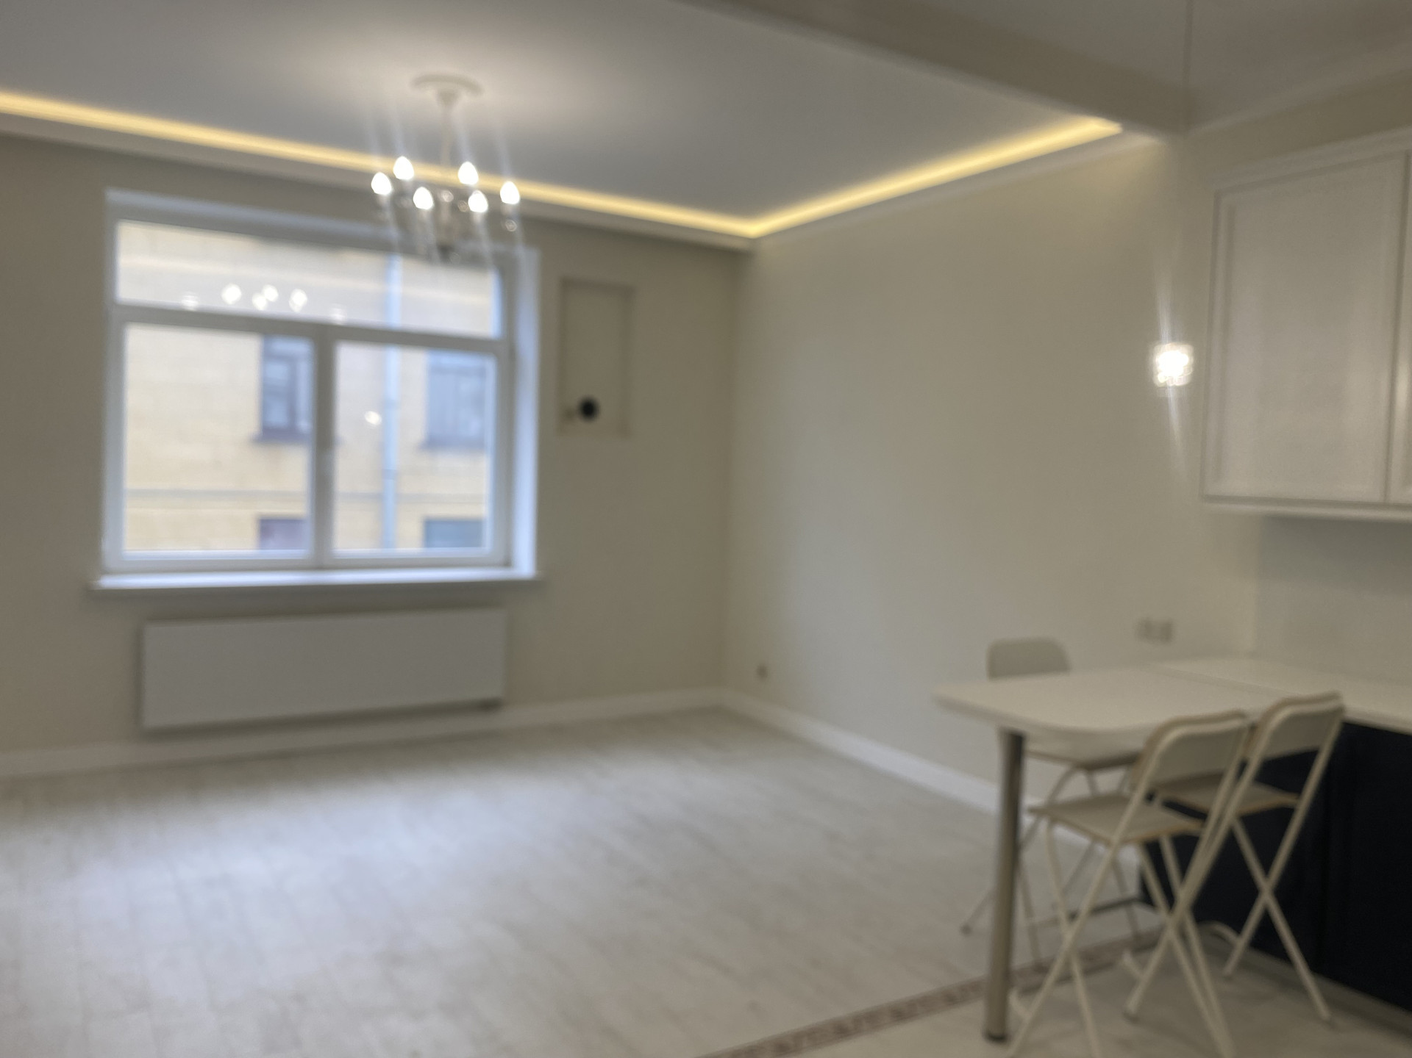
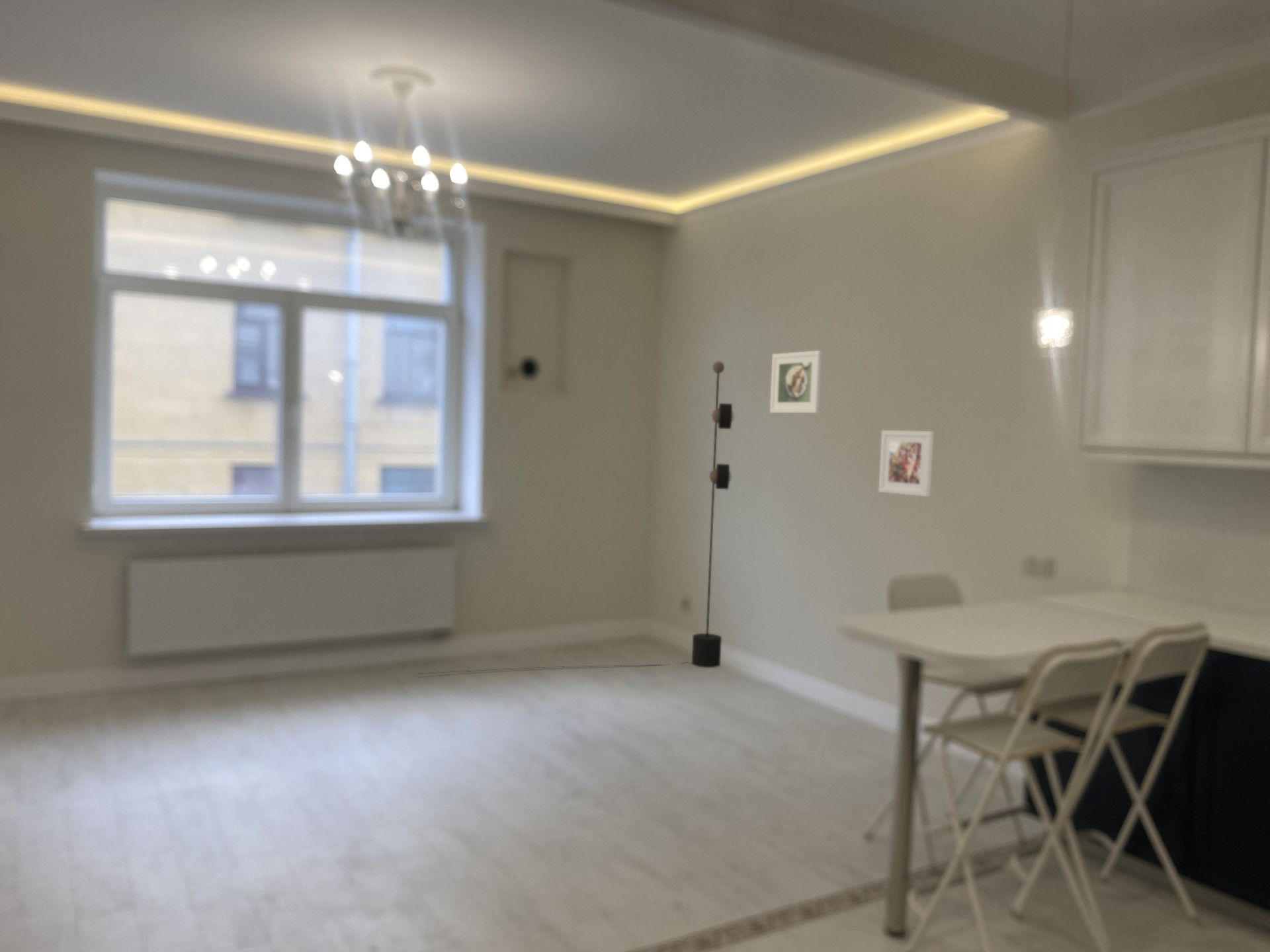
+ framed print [878,430,935,497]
+ floor lamp [415,360,736,675]
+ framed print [769,350,823,414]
